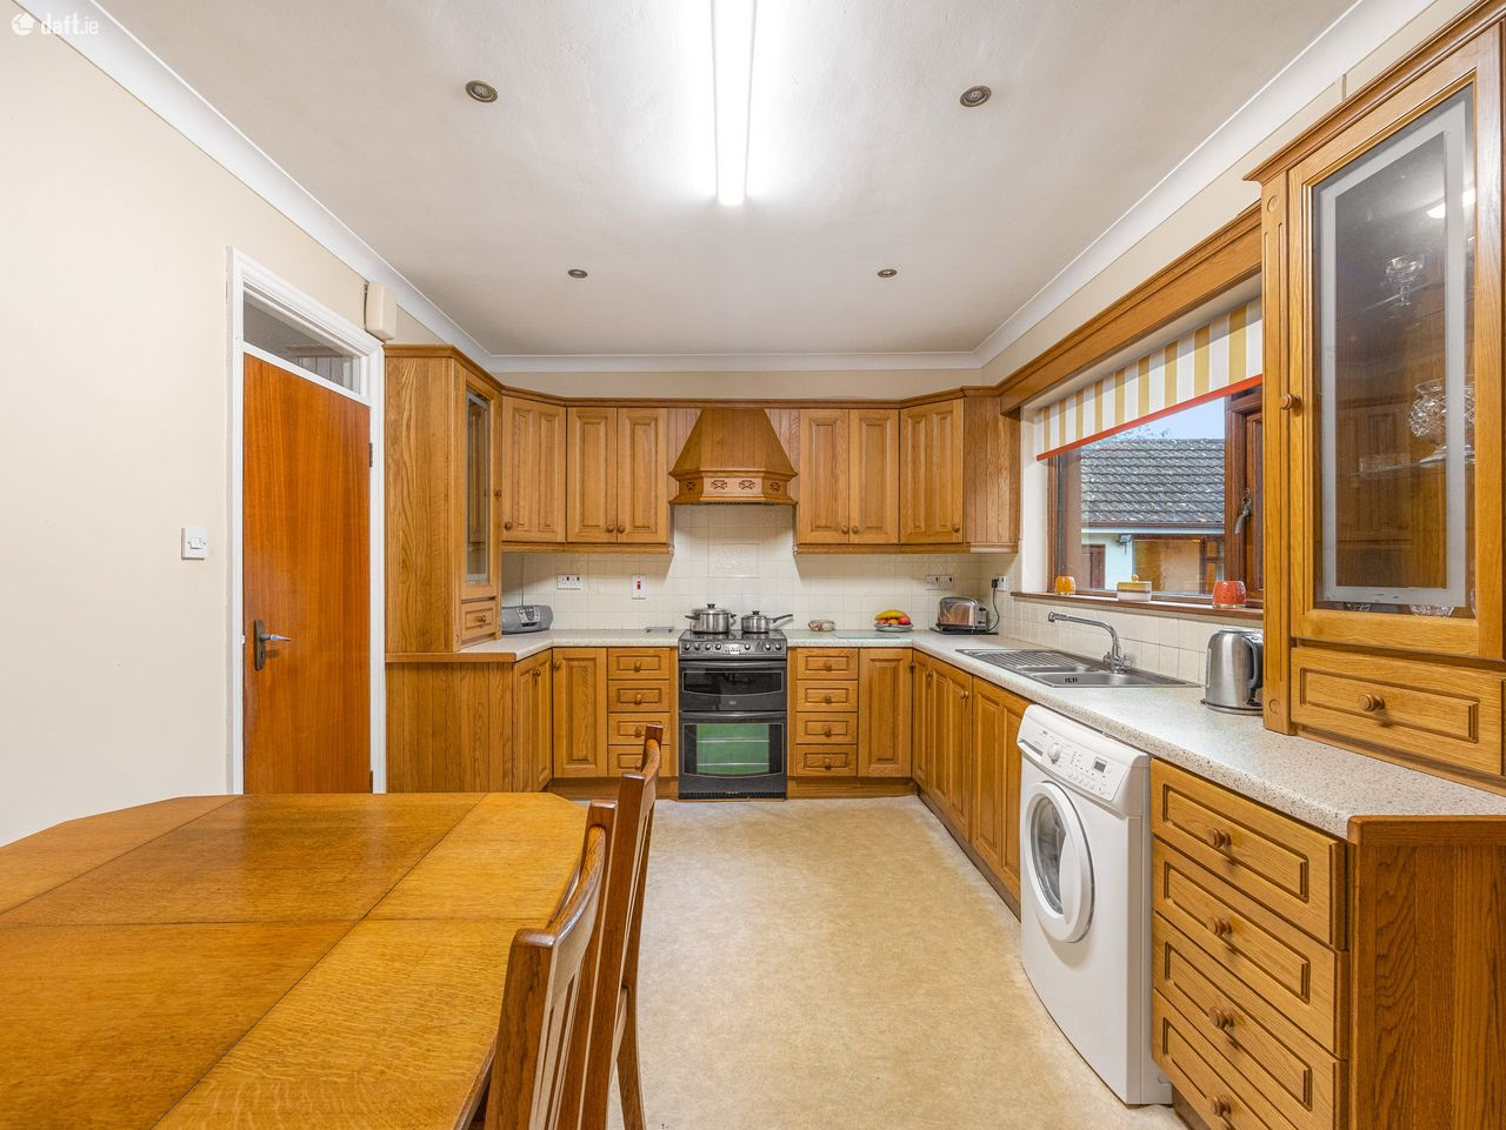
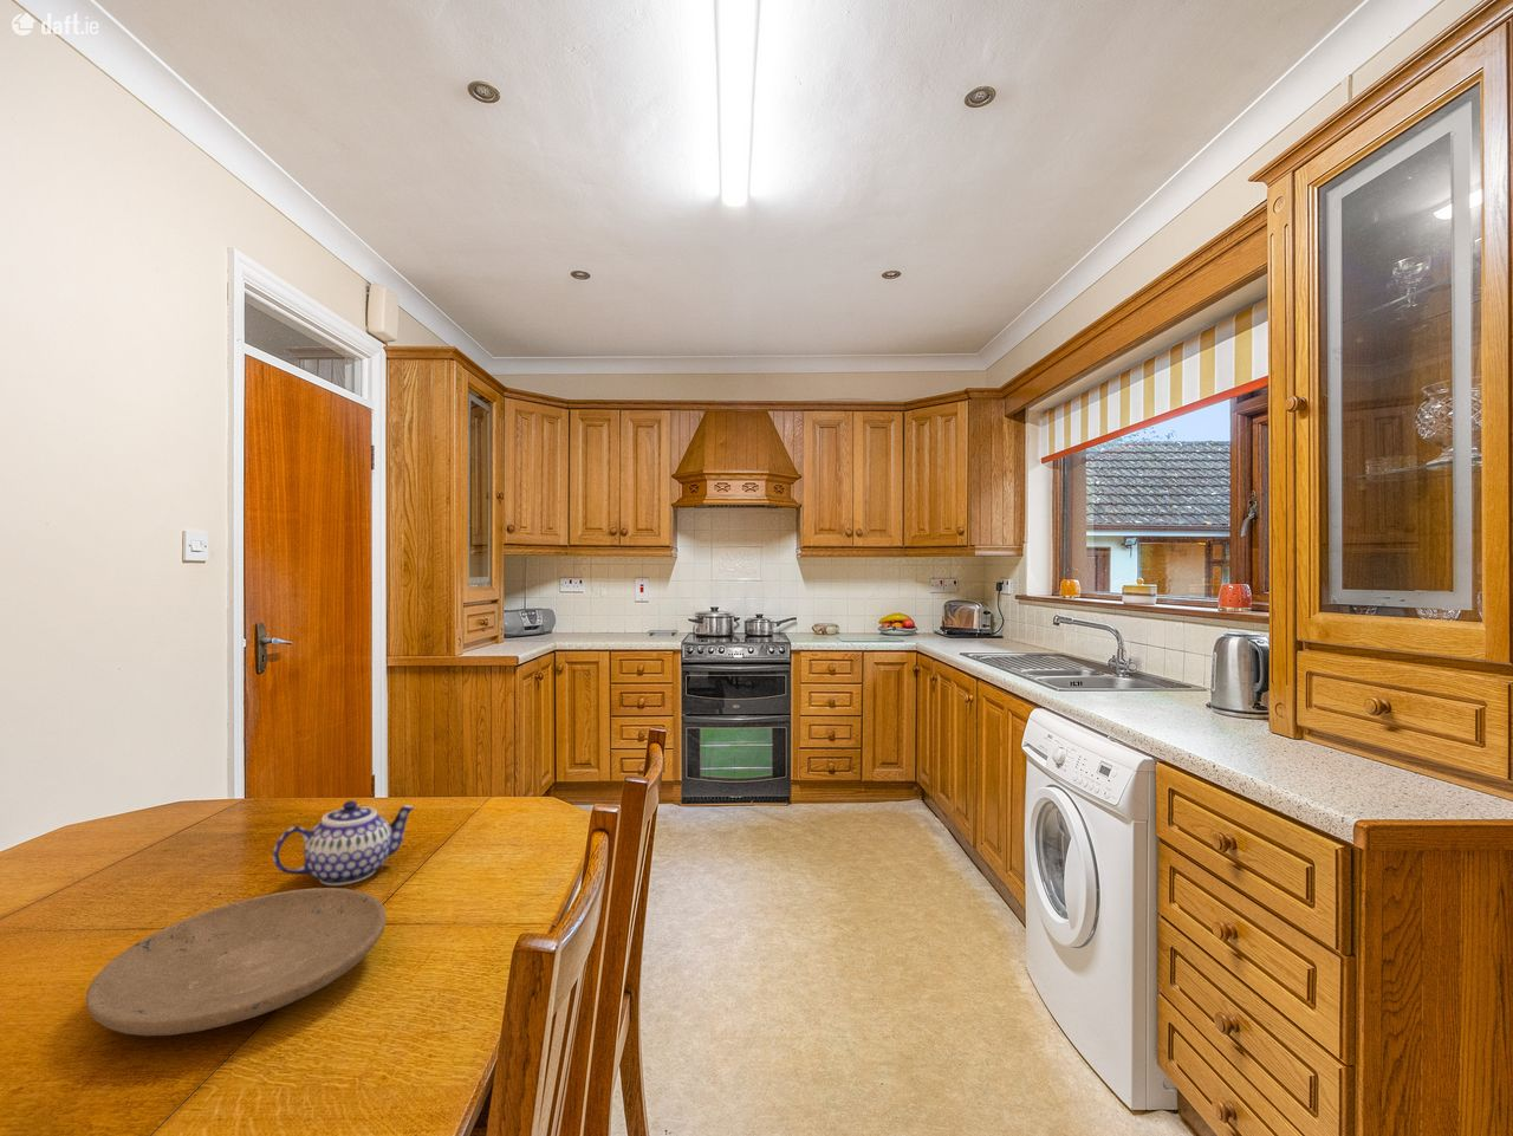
+ plate [85,887,388,1037]
+ teapot [272,799,416,887]
